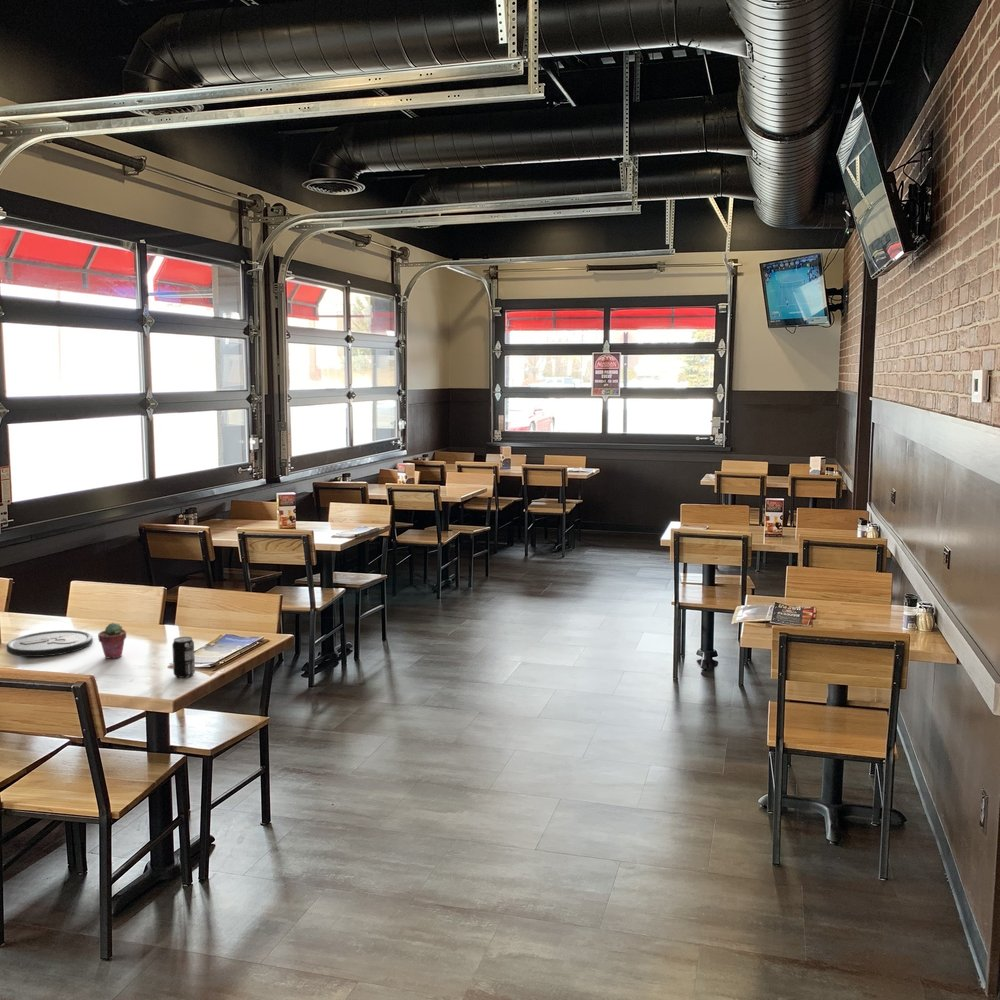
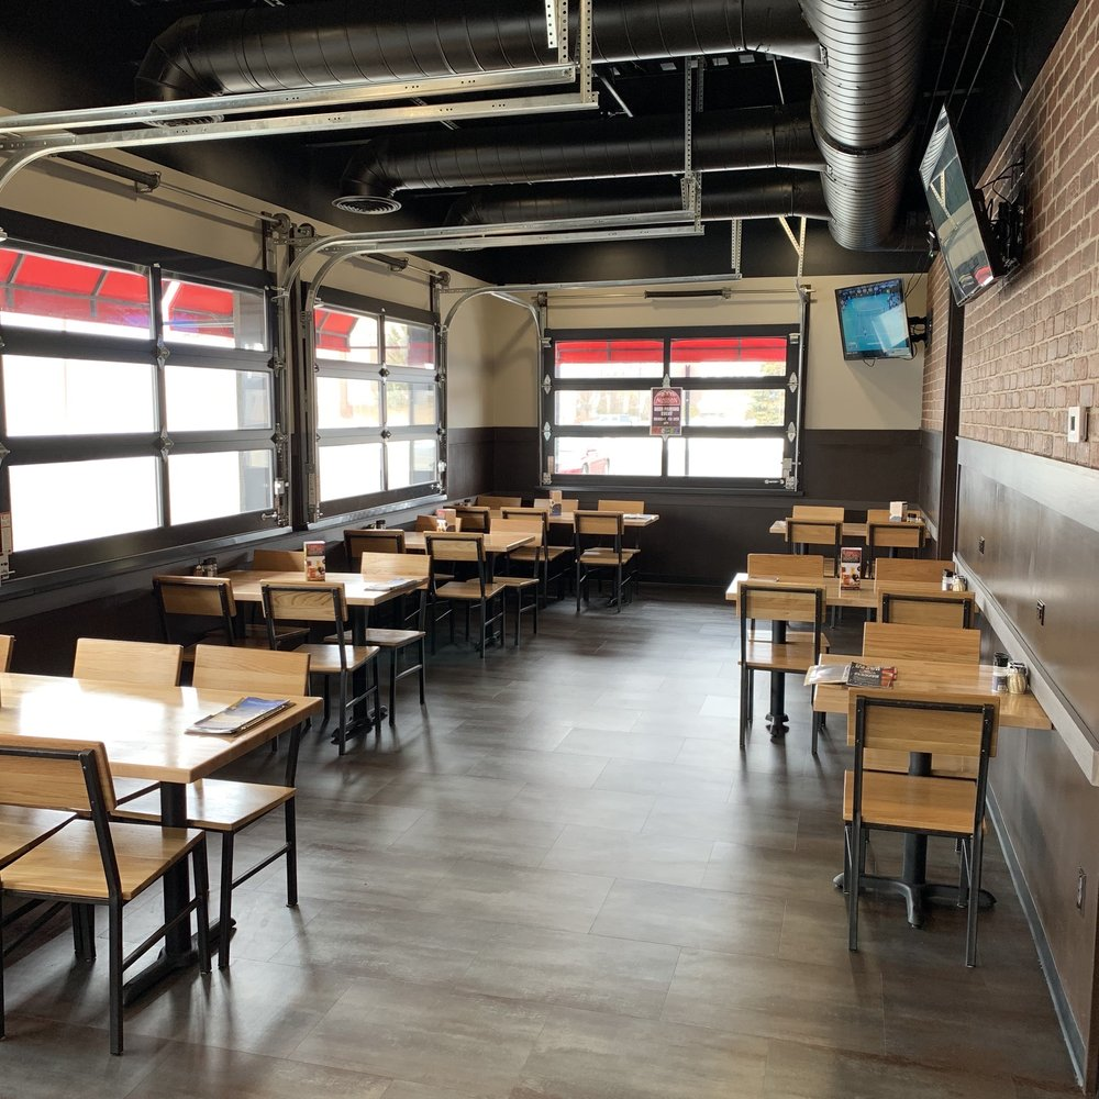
- beverage can [171,636,196,679]
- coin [5,629,94,658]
- potted succulent [97,622,127,660]
